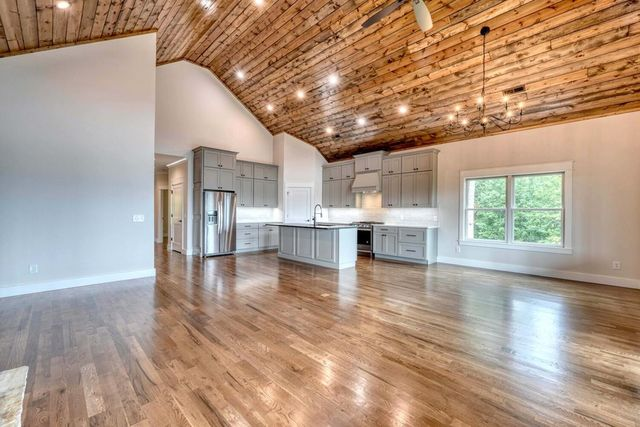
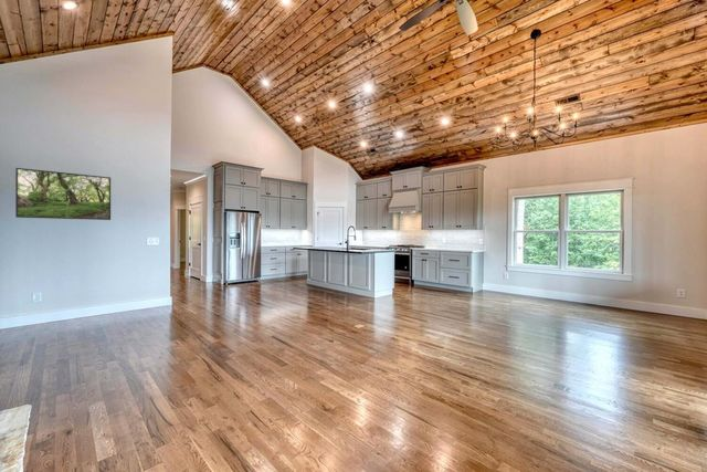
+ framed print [14,167,112,221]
